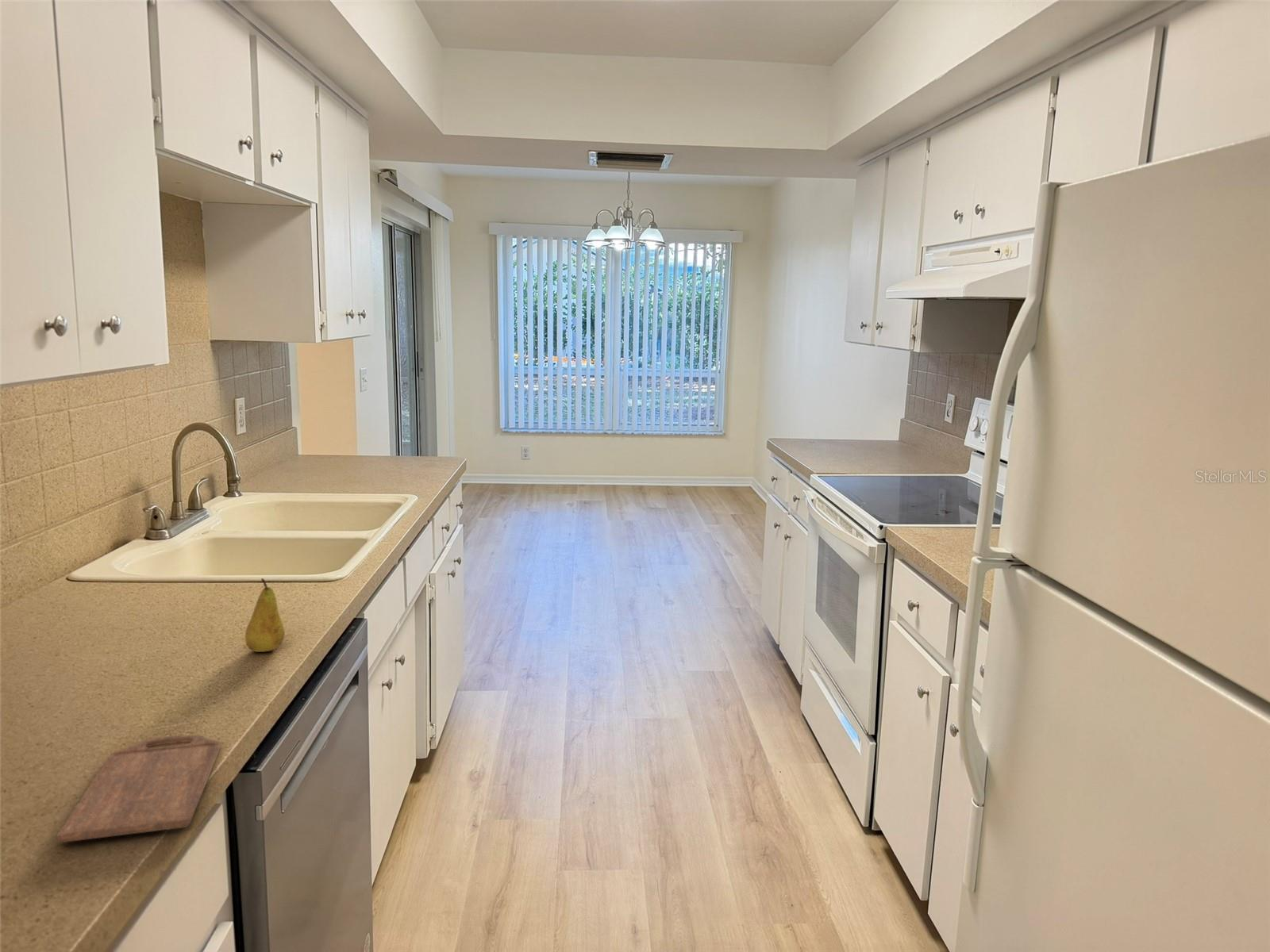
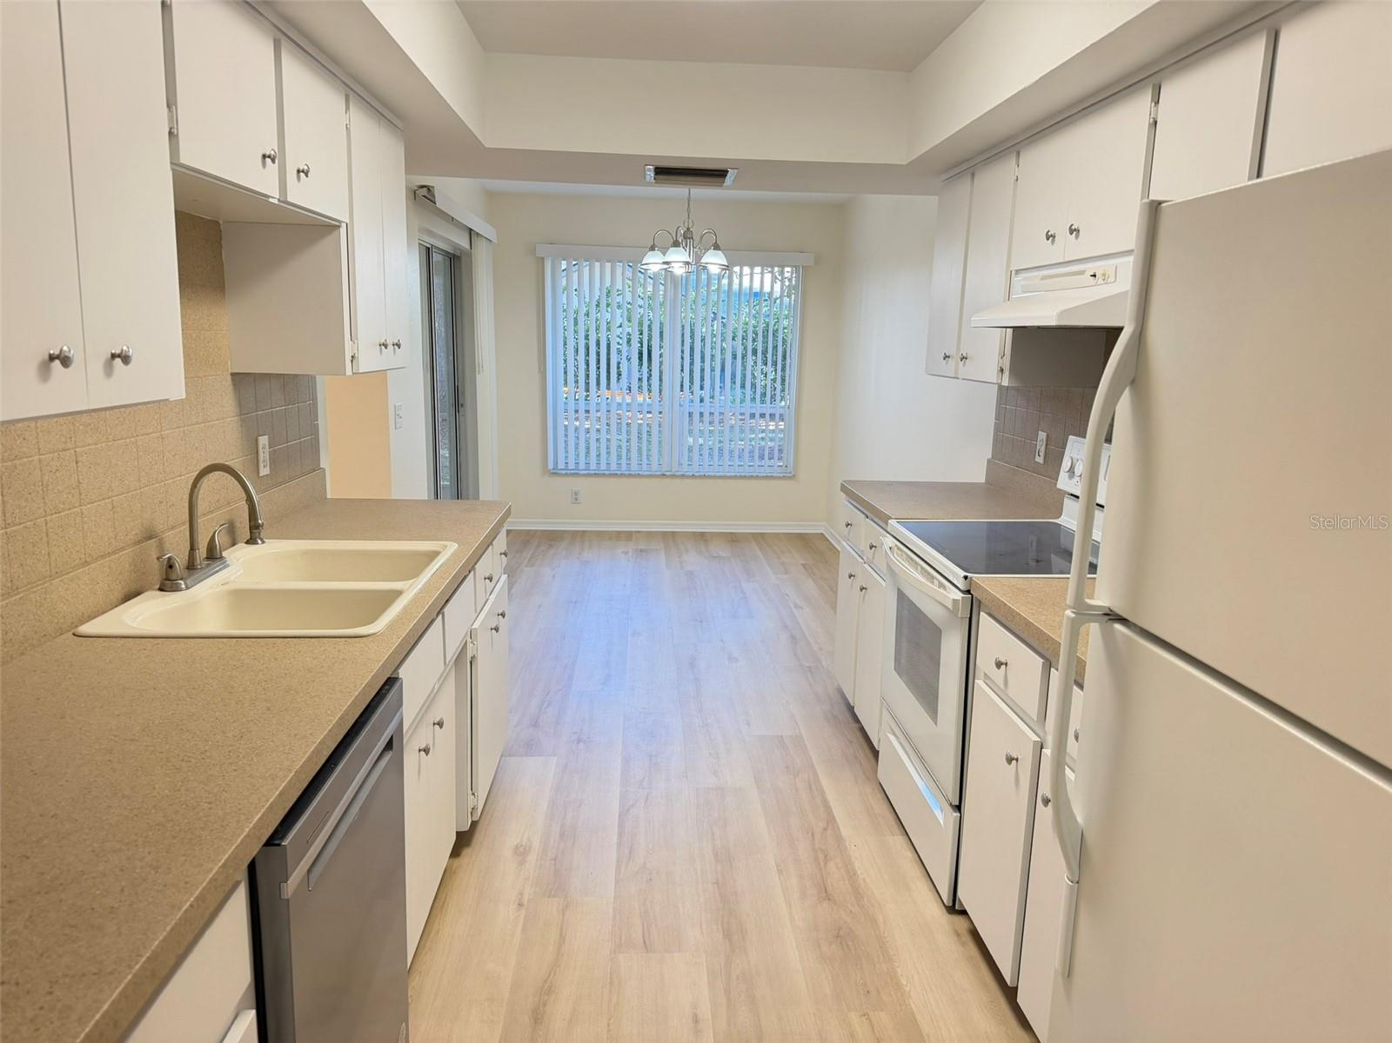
- fruit [244,578,285,653]
- cutting board [56,734,221,843]
